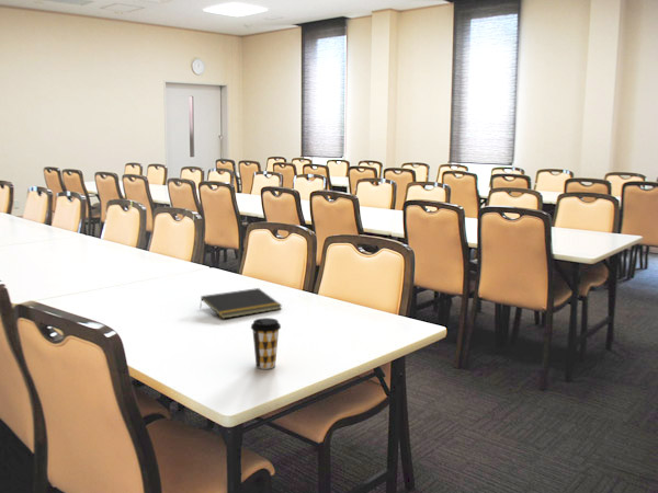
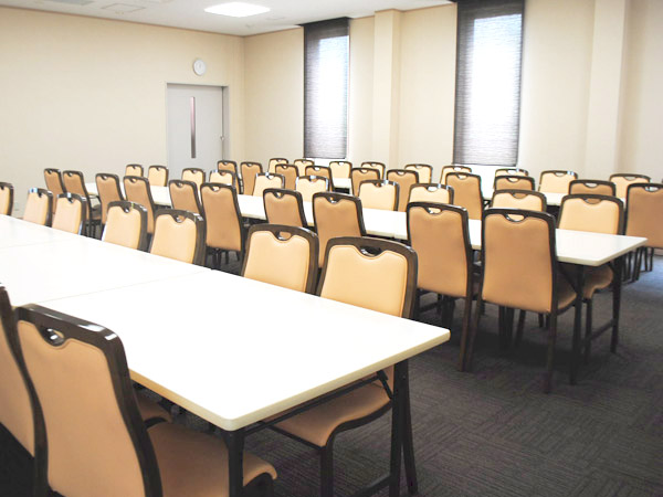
- coffee cup [250,317,282,370]
- notepad [198,287,283,320]
